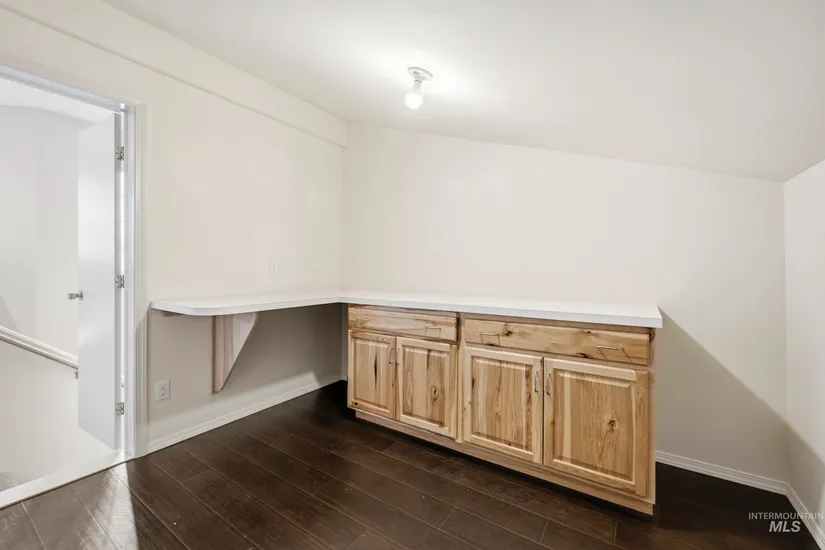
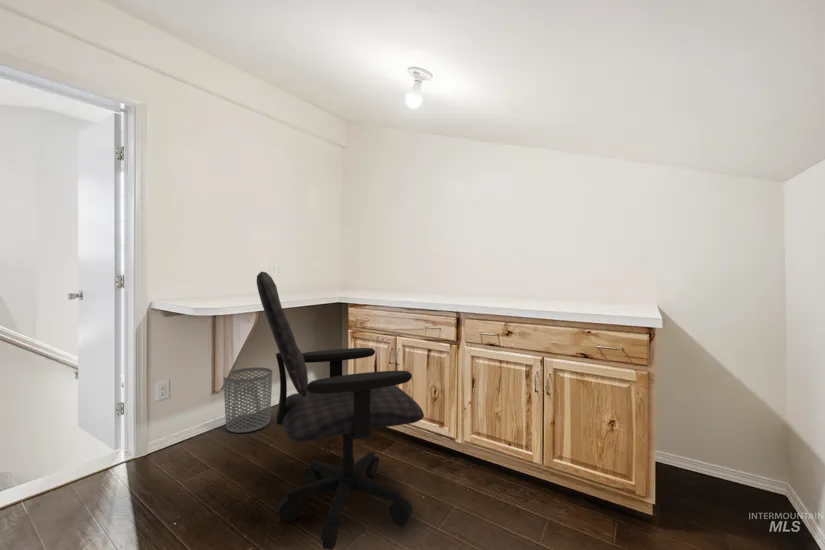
+ office chair [256,271,425,550]
+ waste bin [223,366,273,434]
